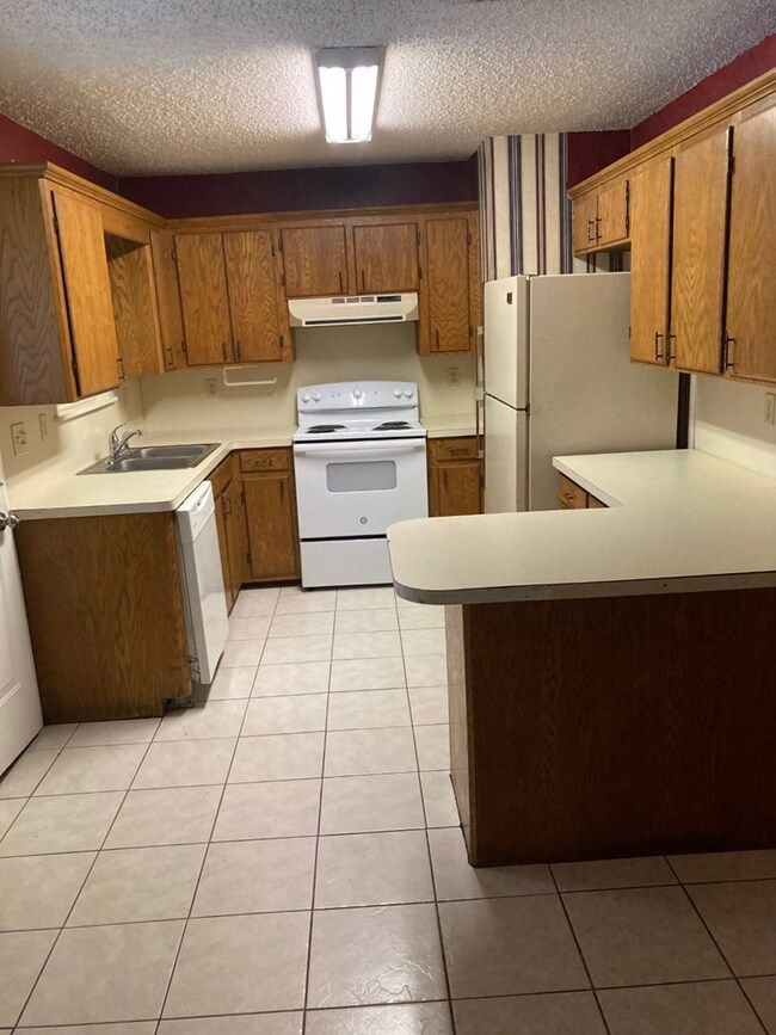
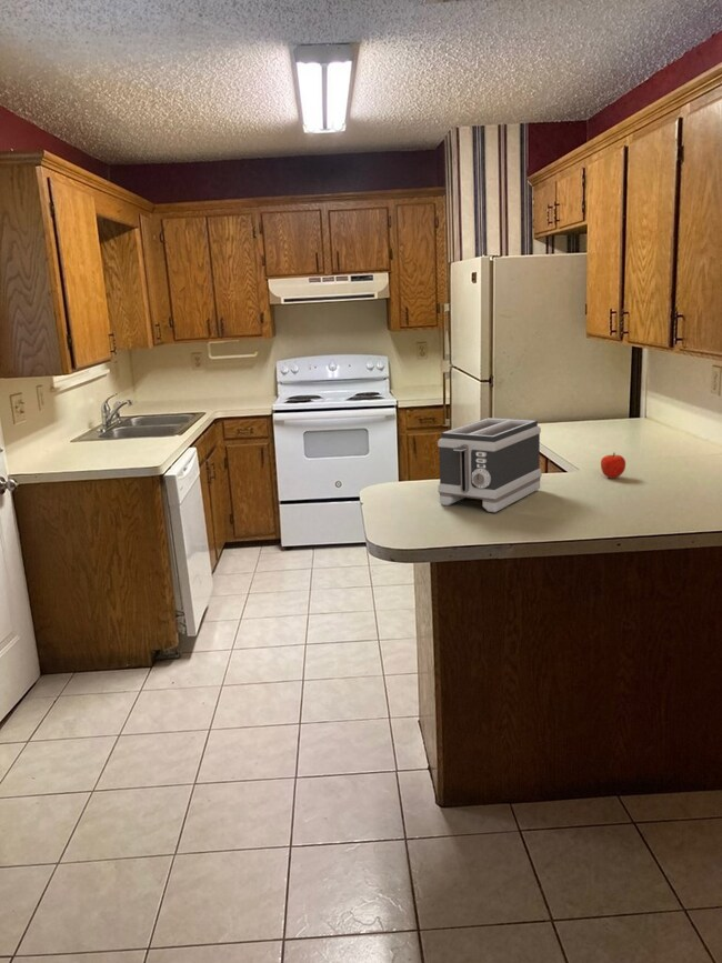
+ fruit [600,452,626,480]
+ toaster [437,417,543,513]
